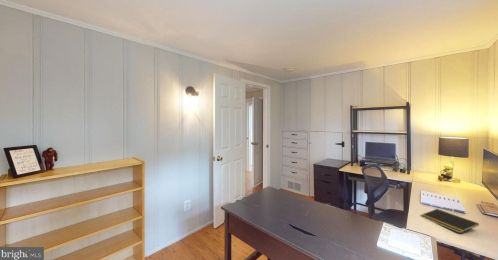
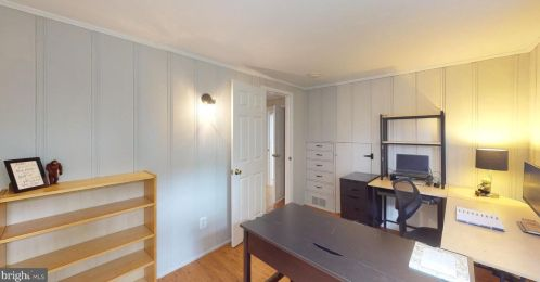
- notepad [419,208,480,234]
